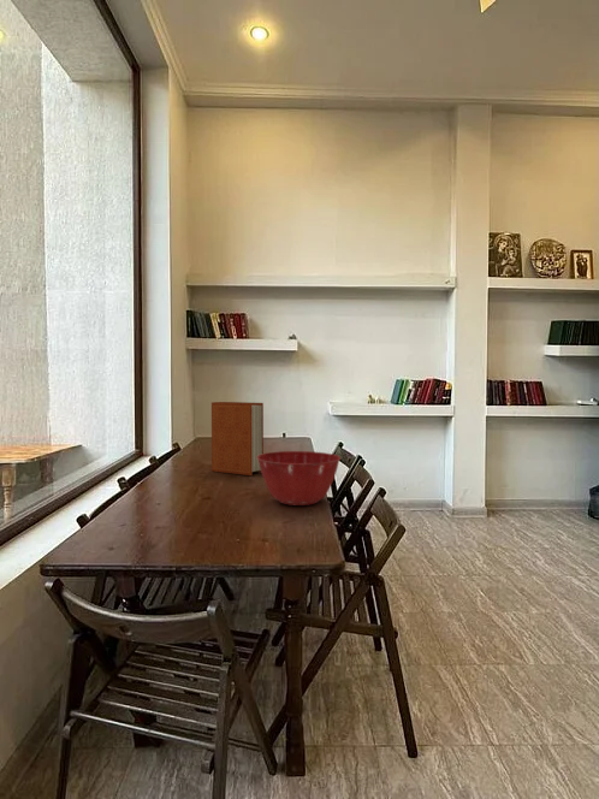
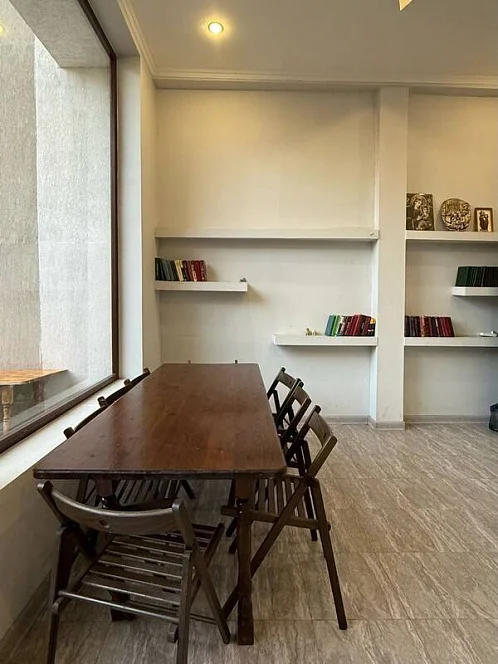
- mixing bowl [257,450,342,507]
- book [210,401,265,477]
